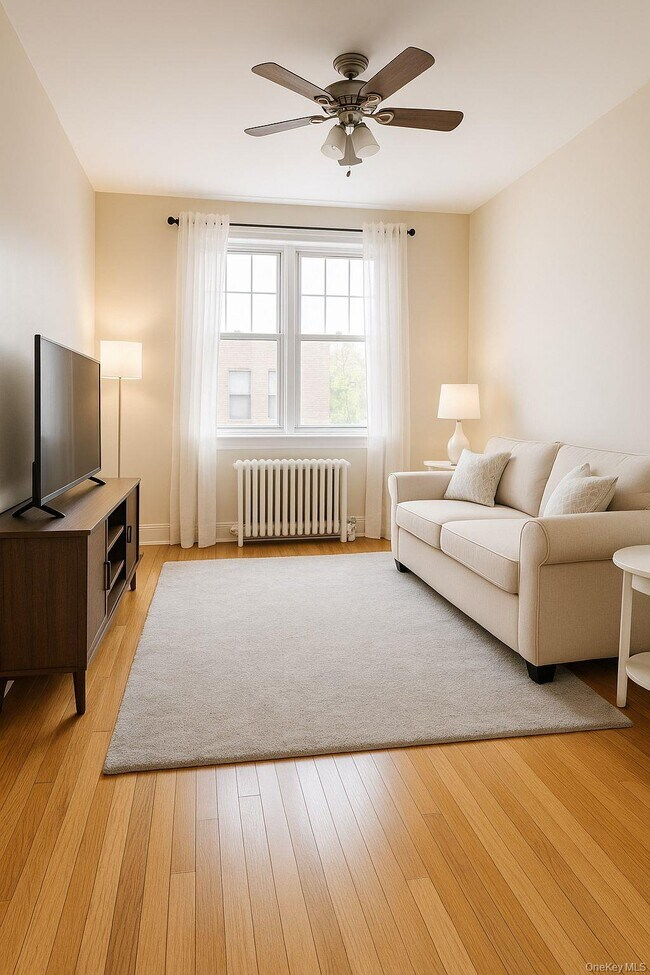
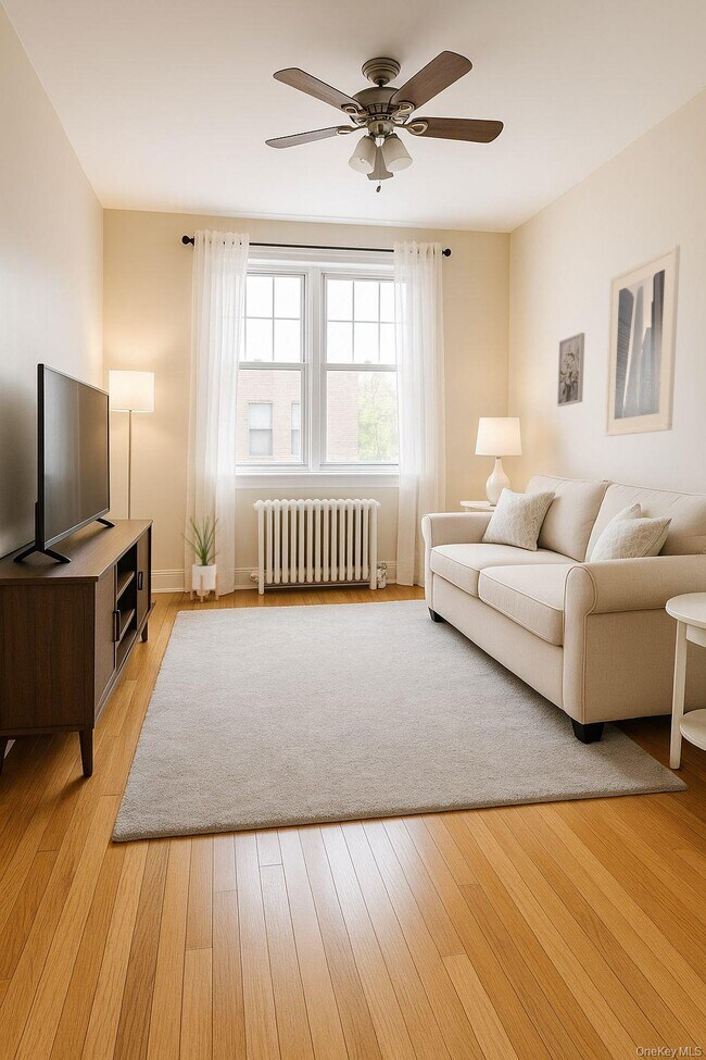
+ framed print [604,244,681,437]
+ wall art [556,332,585,408]
+ house plant [179,508,226,603]
